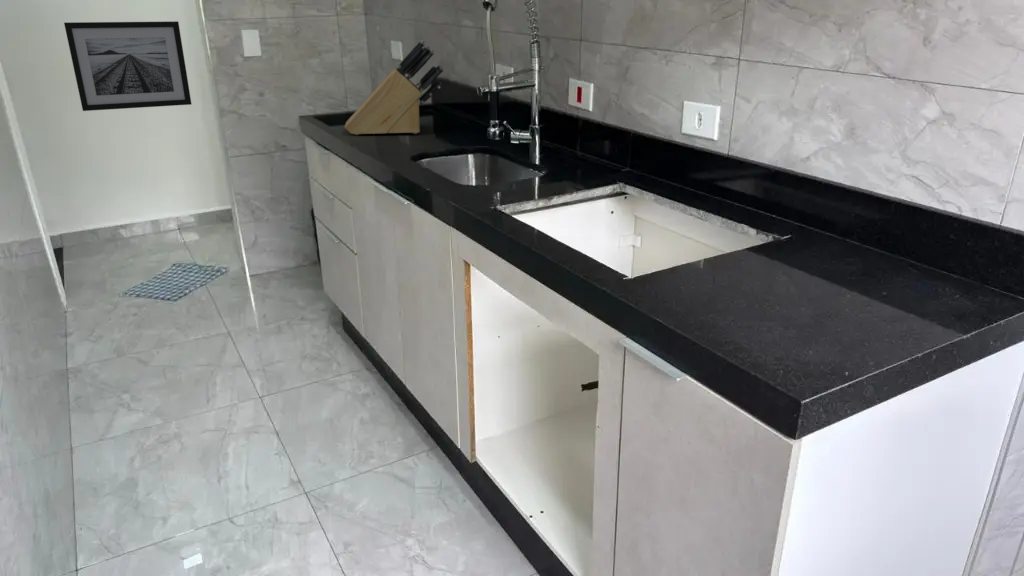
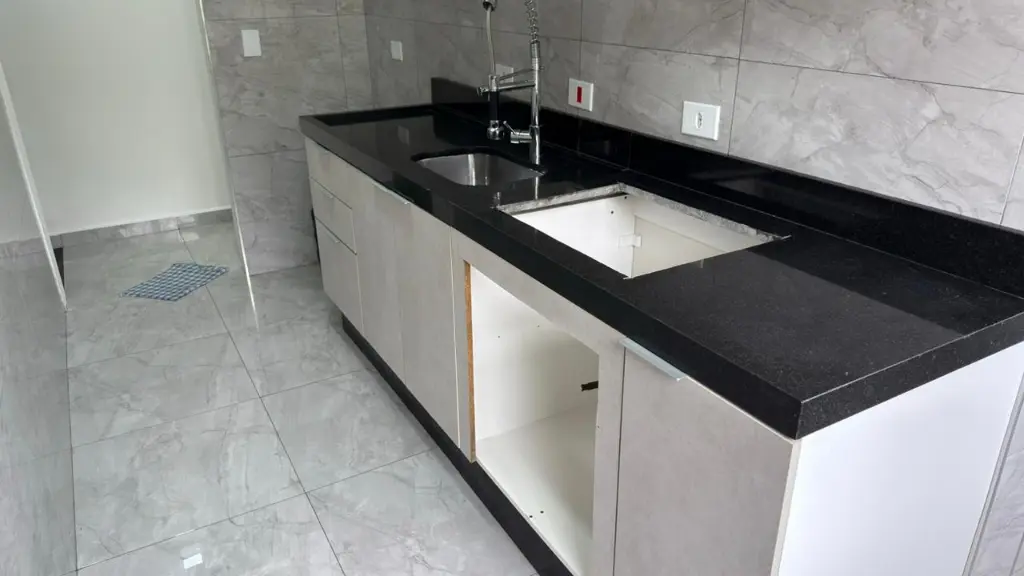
- knife block [344,39,445,136]
- wall art [63,20,192,112]
